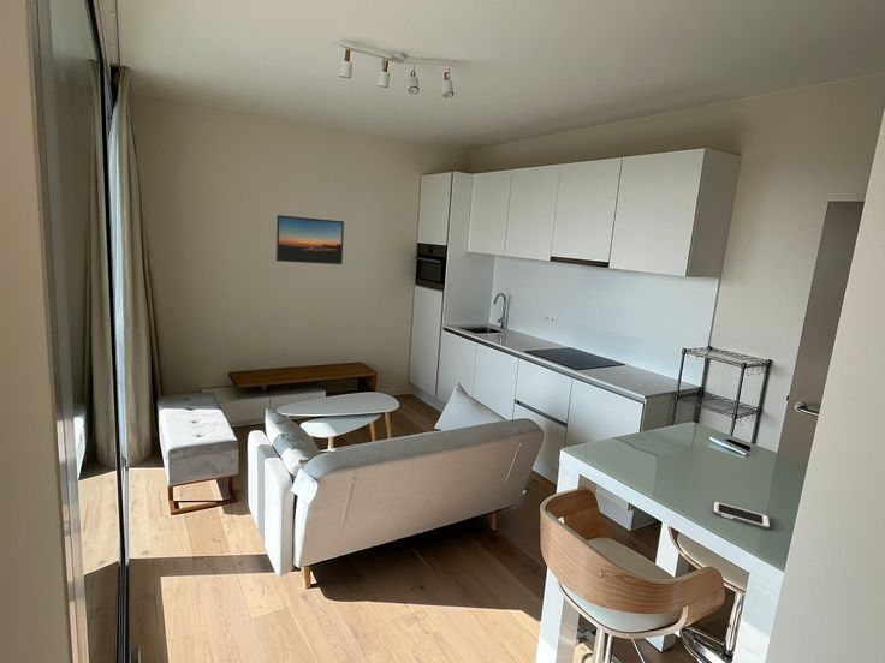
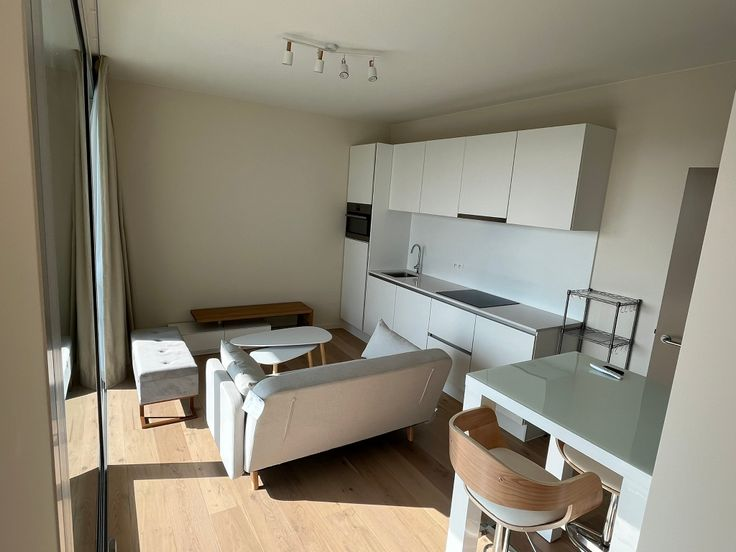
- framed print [275,214,345,265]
- cell phone [711,500,772,531]
